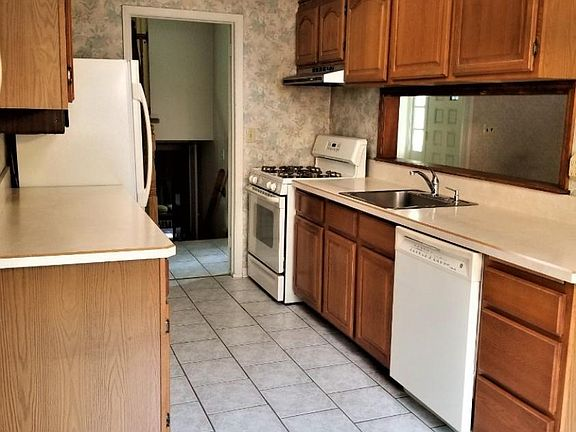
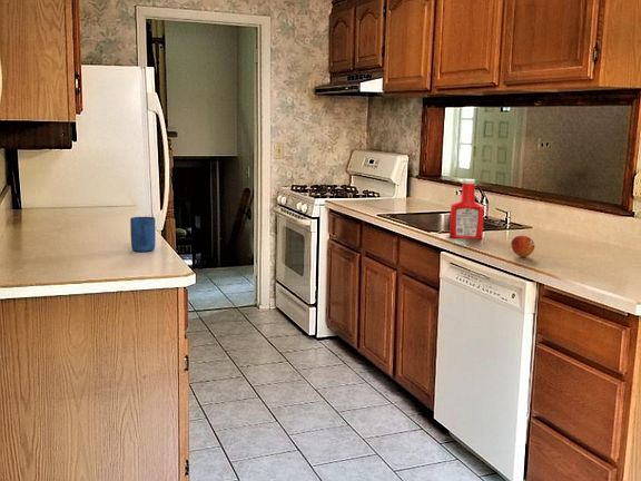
+ mug [129,216,157,253]
+ fruit [510,234,535,258]
+ soap bottle [448,178,485,240]
